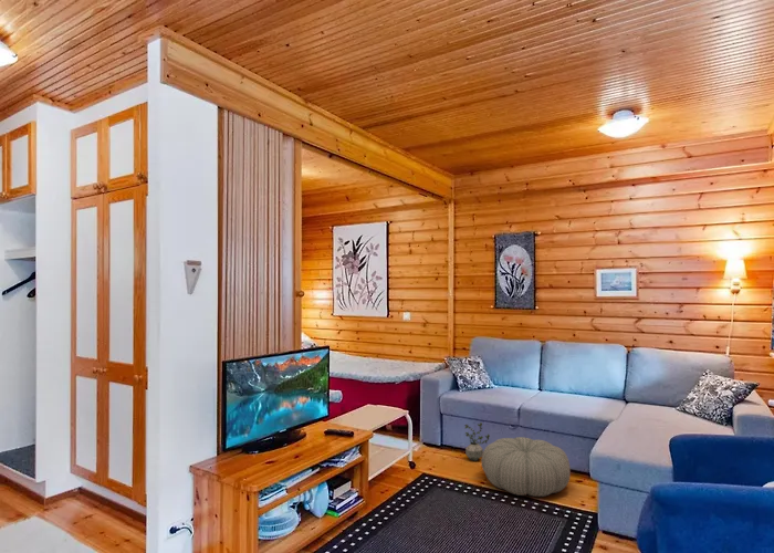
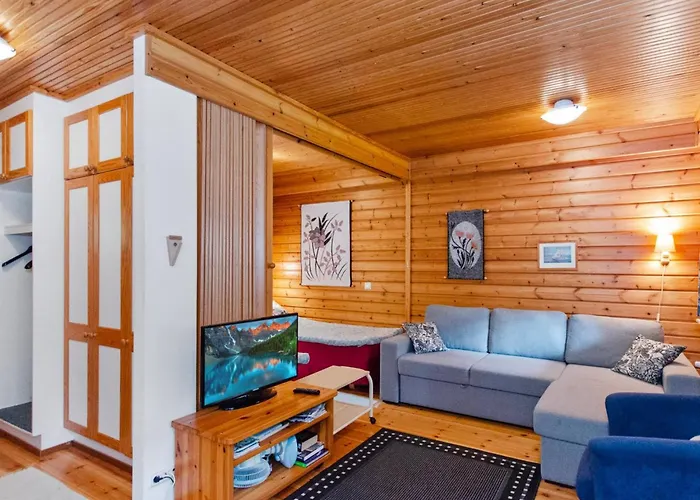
- potted plant [464,421,491,462]
- pouf [481,436,572,498]
